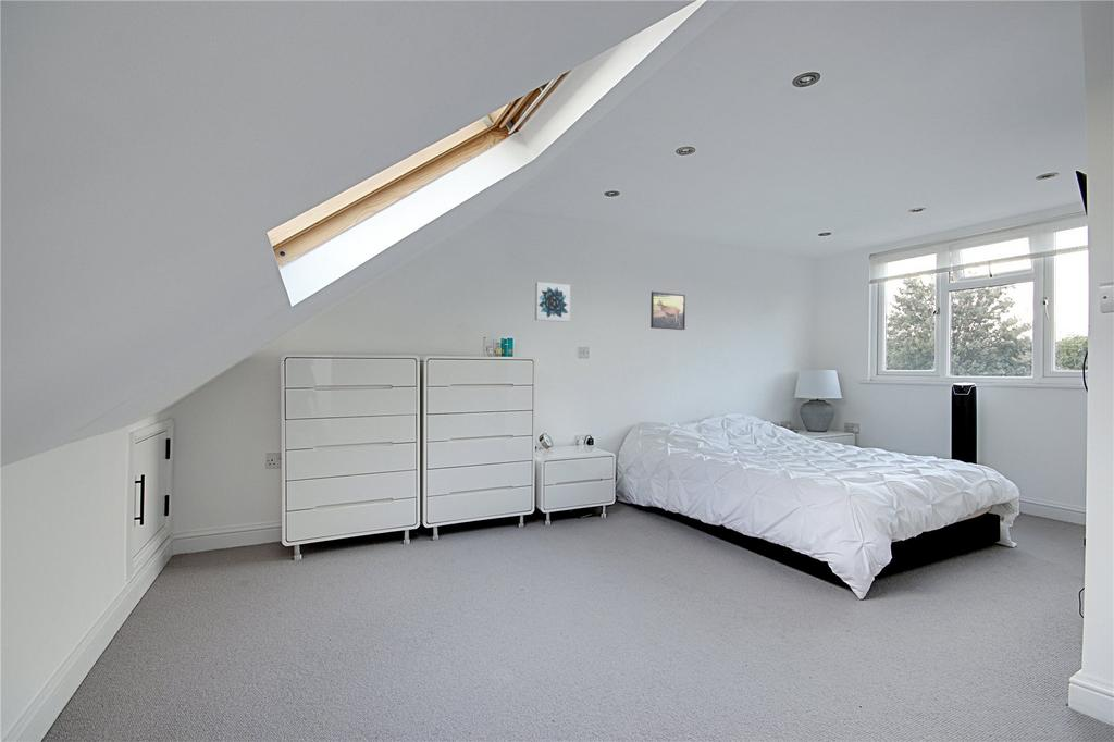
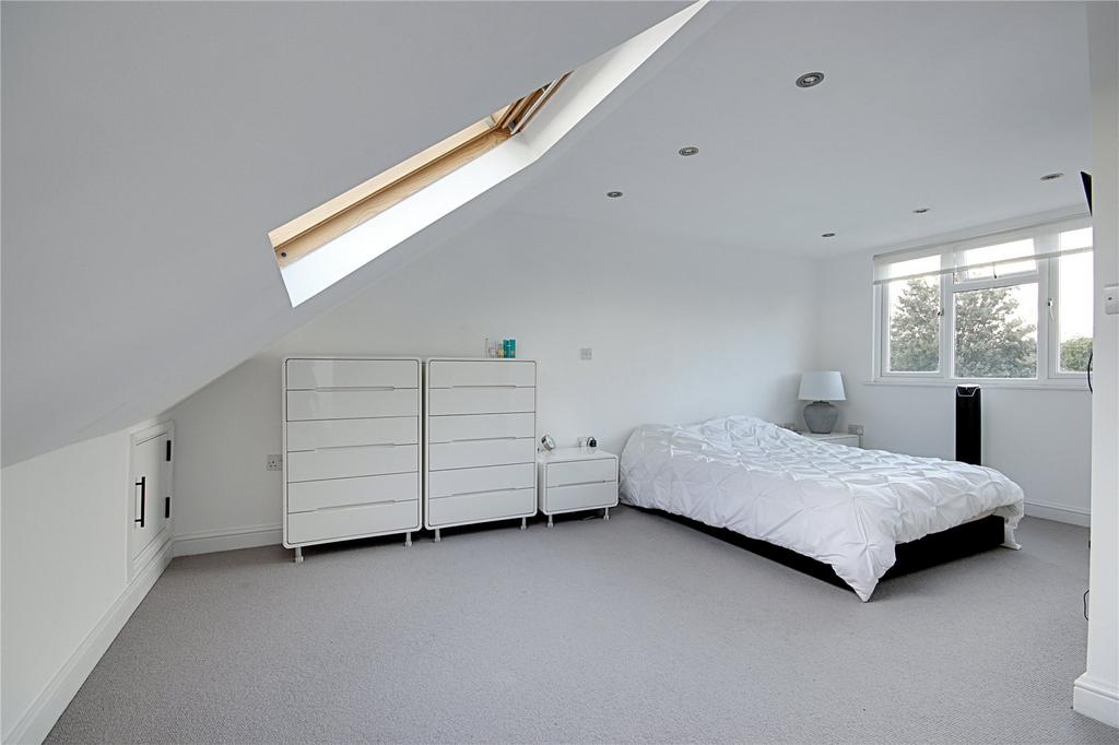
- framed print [649,290,686,331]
- wall art [534,281,571,323]
